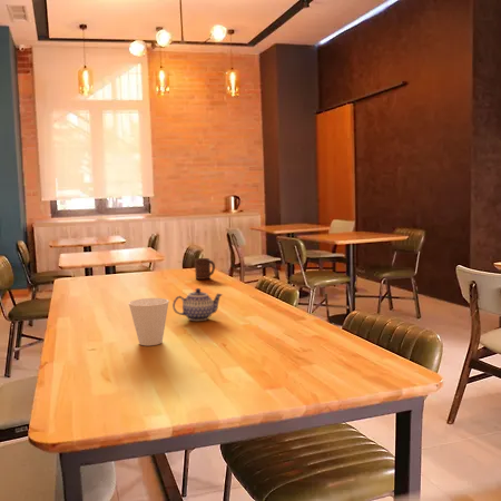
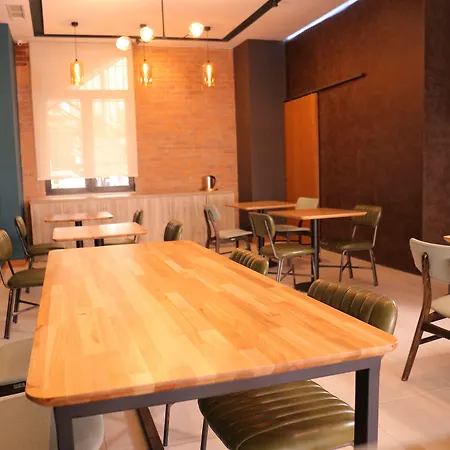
- teapot [171,287,224,322]
- cup [194,257,216,281]
- cup [128,297,170,346]
